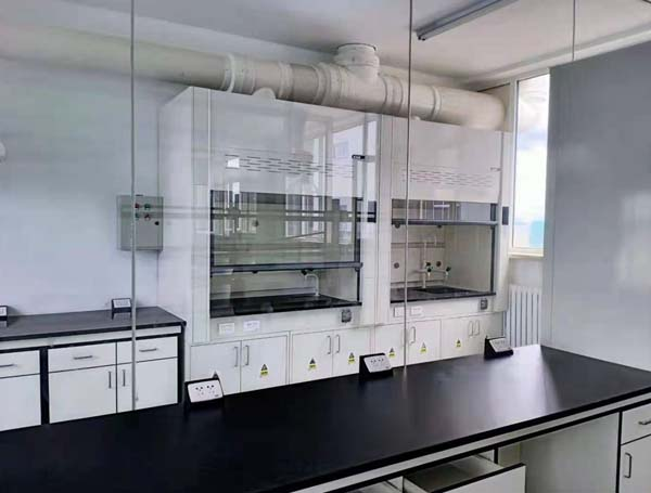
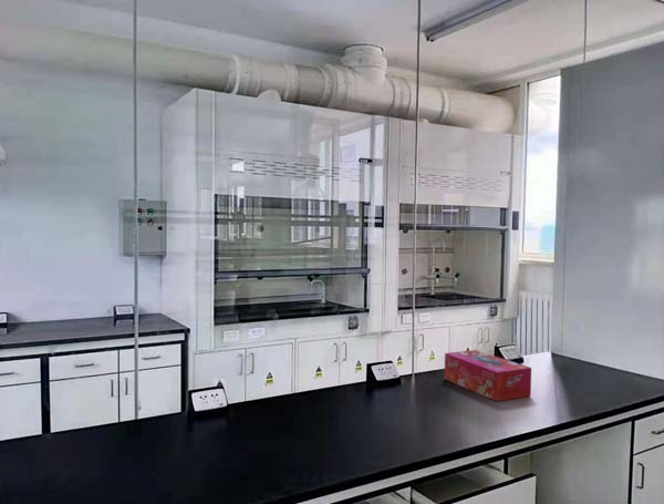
+ tissue box [444,349,532,402]
